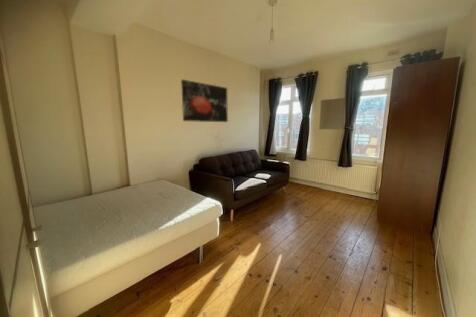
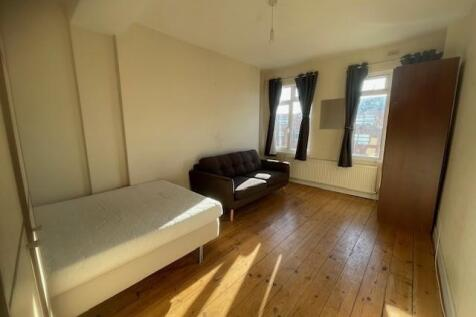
- wall art [180,78,229,123]
